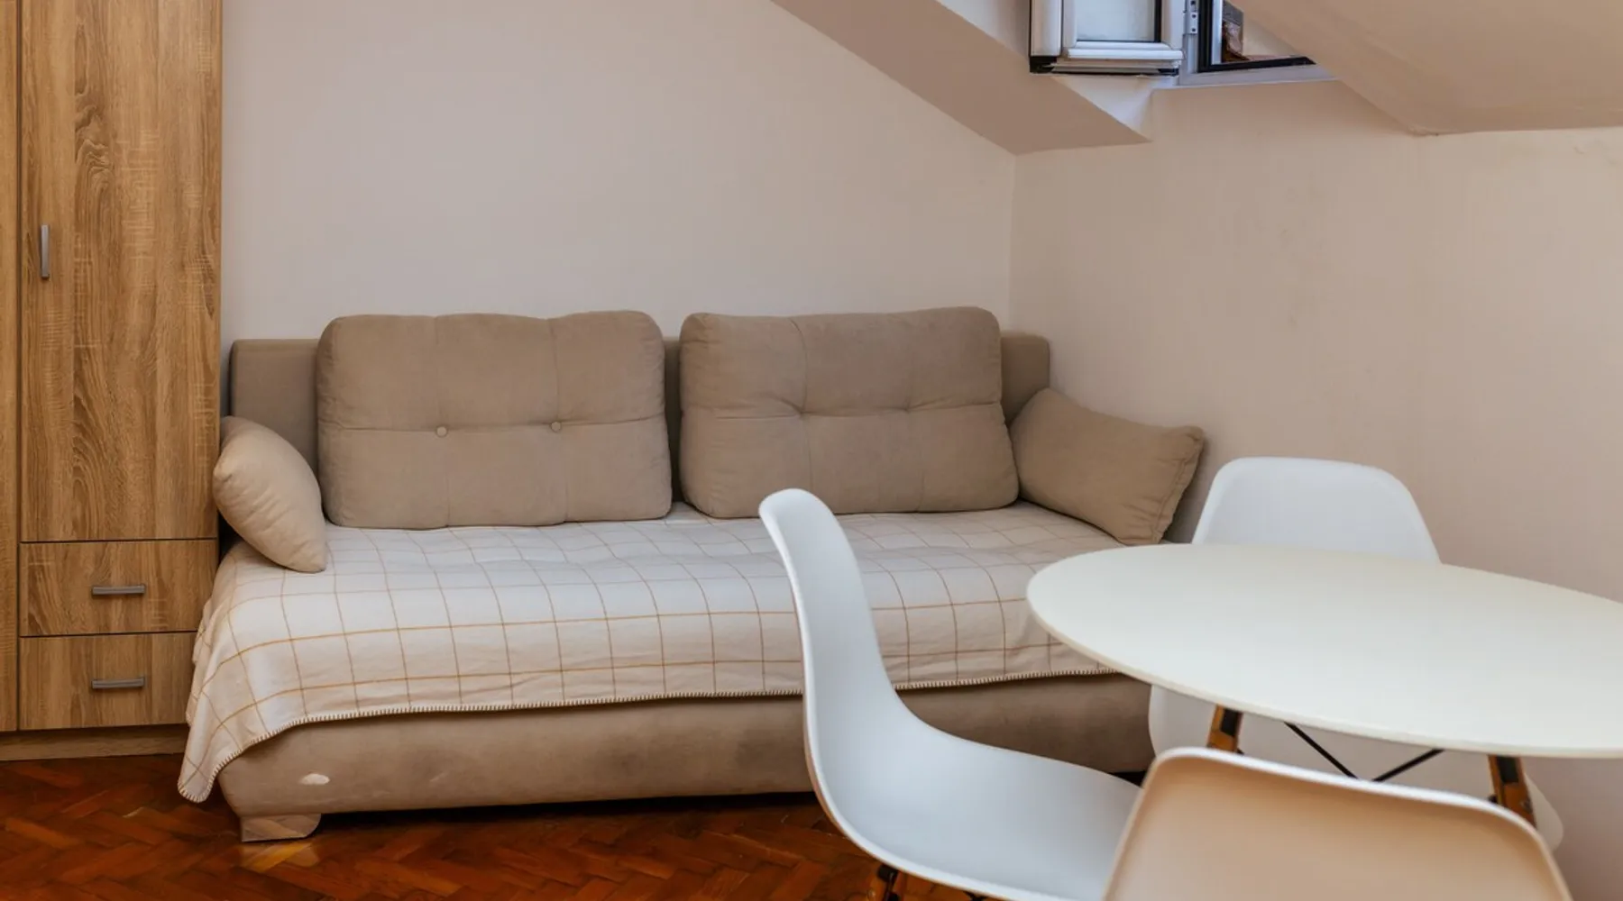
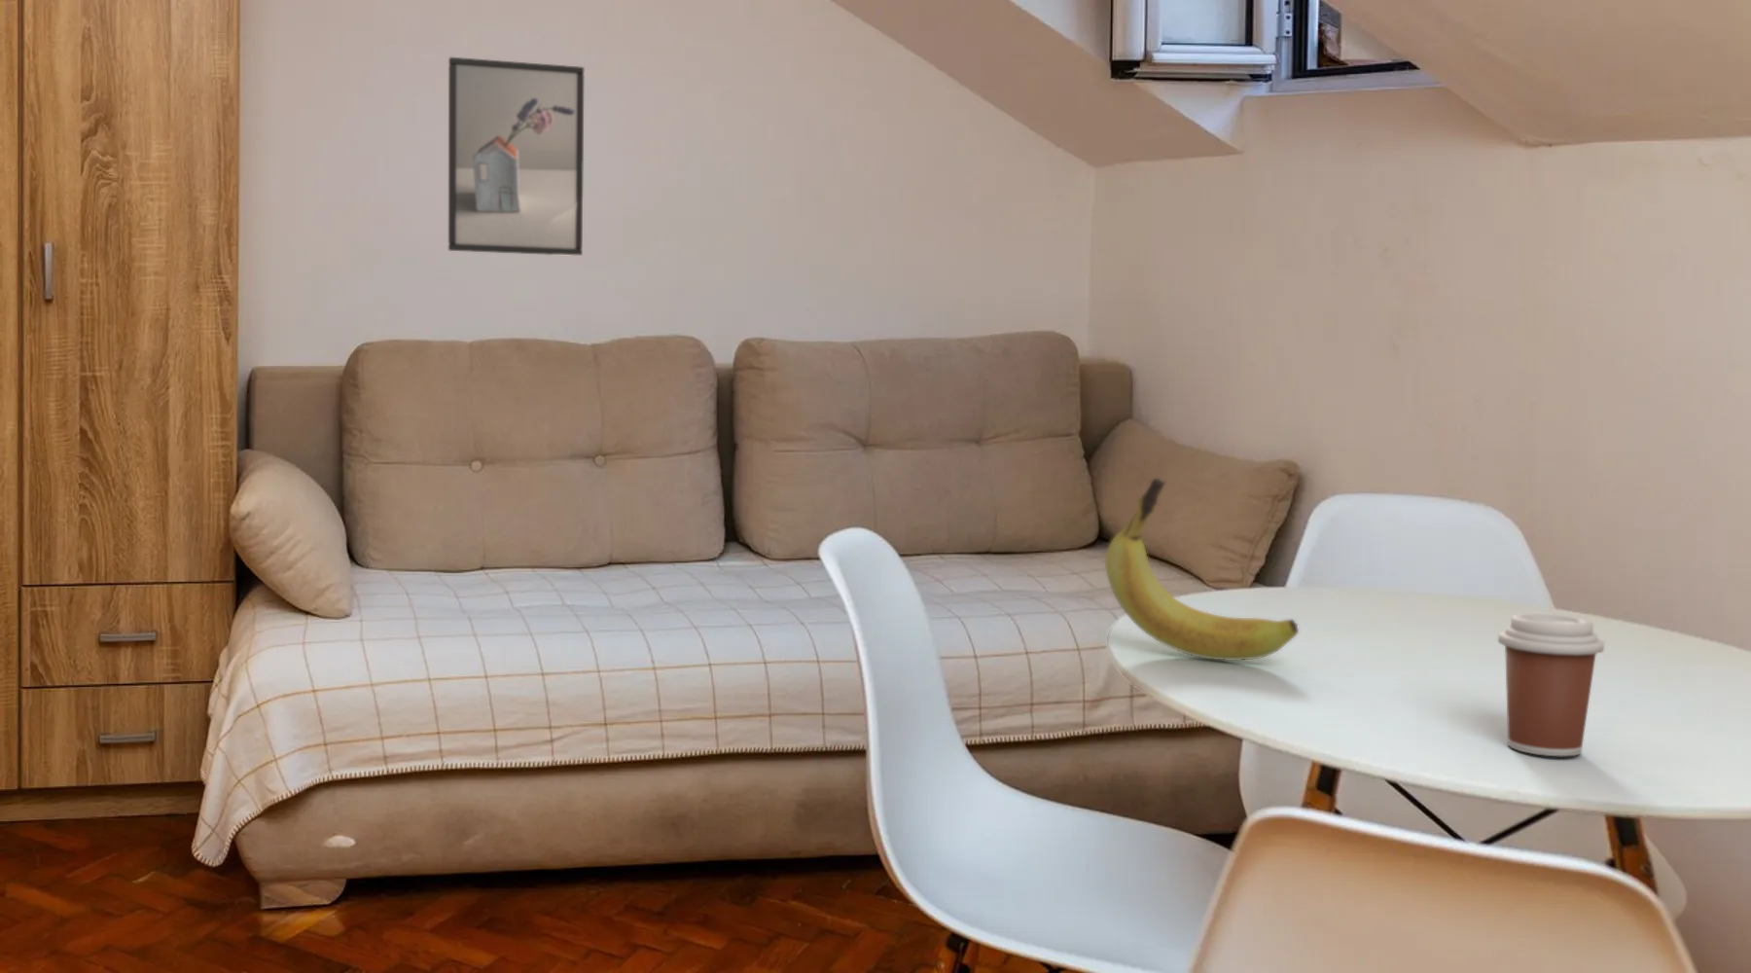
+ banana [1104,478,1299,661]
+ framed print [448,56,584,256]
+ coffee cup [1497,612,1605,757]
